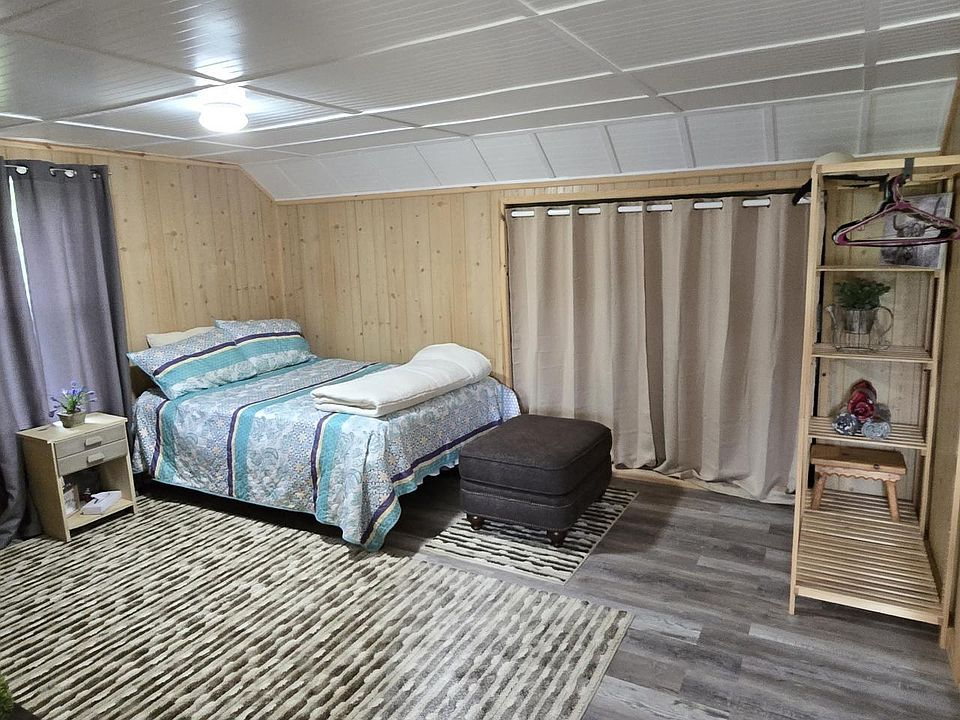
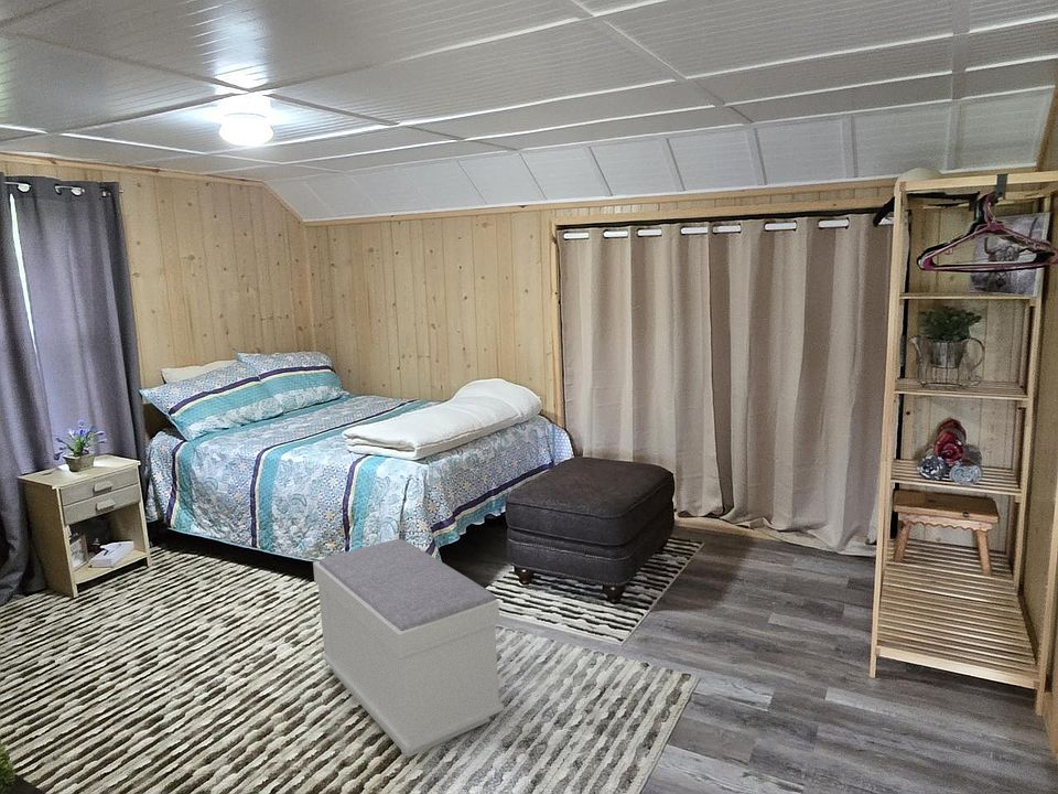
+ bench [312,538,505,759]
